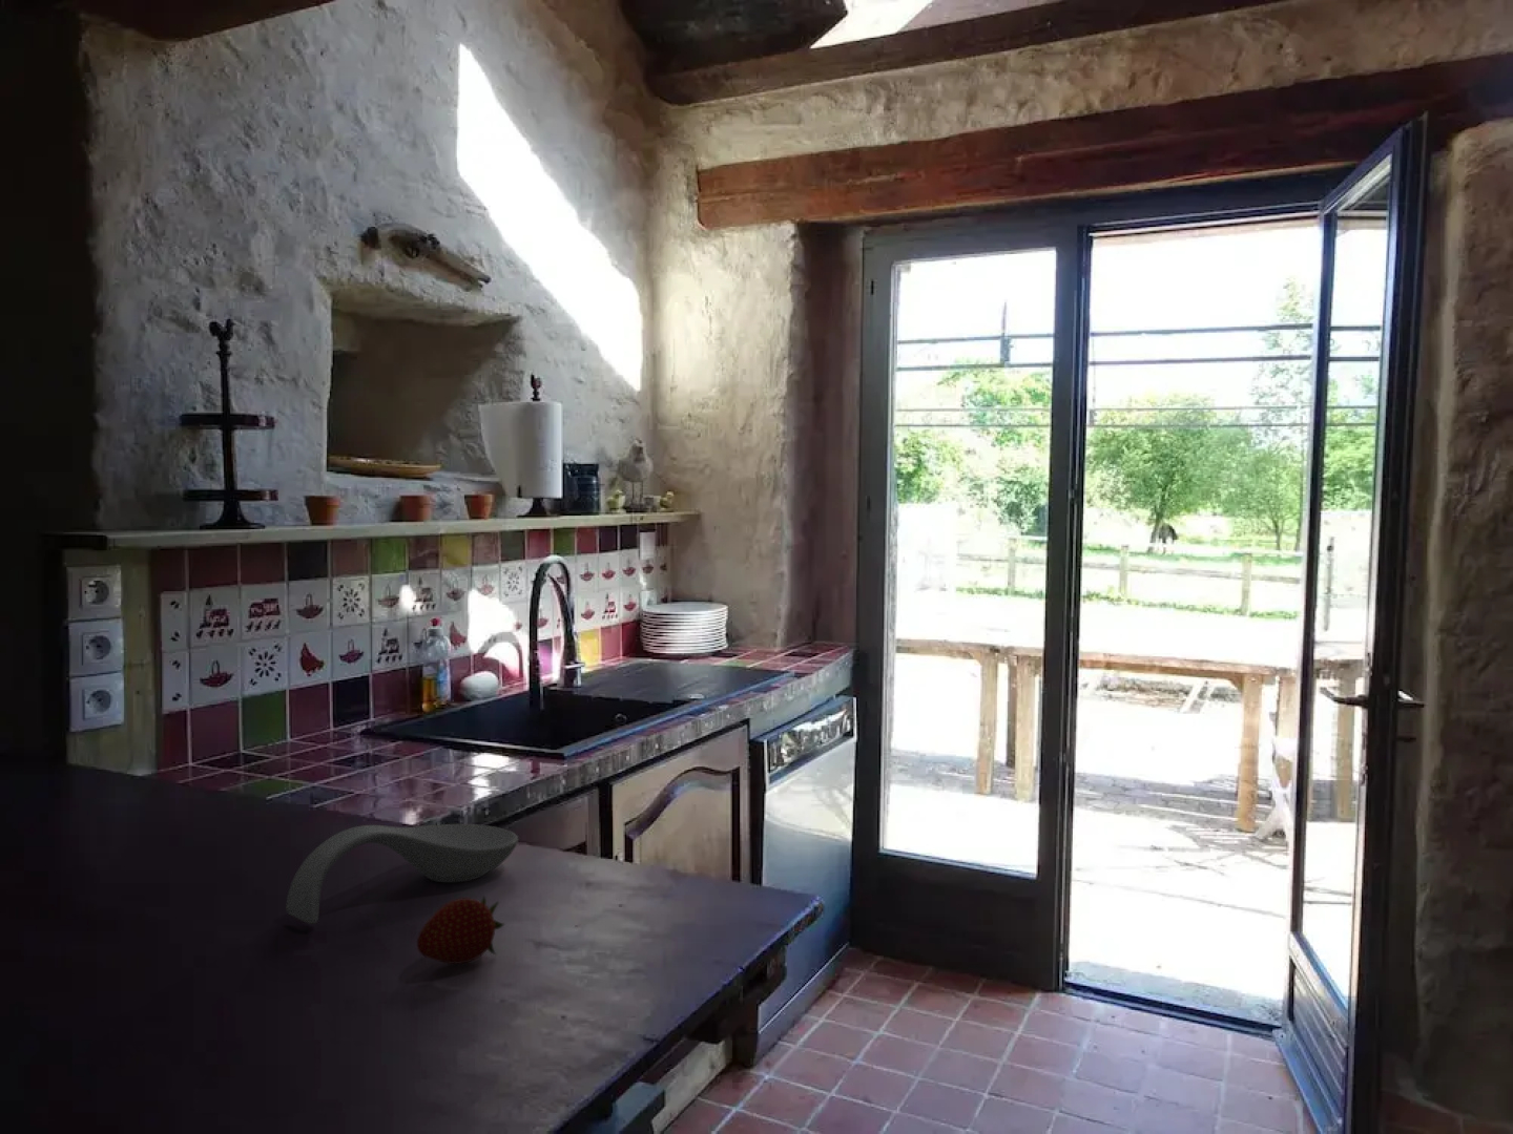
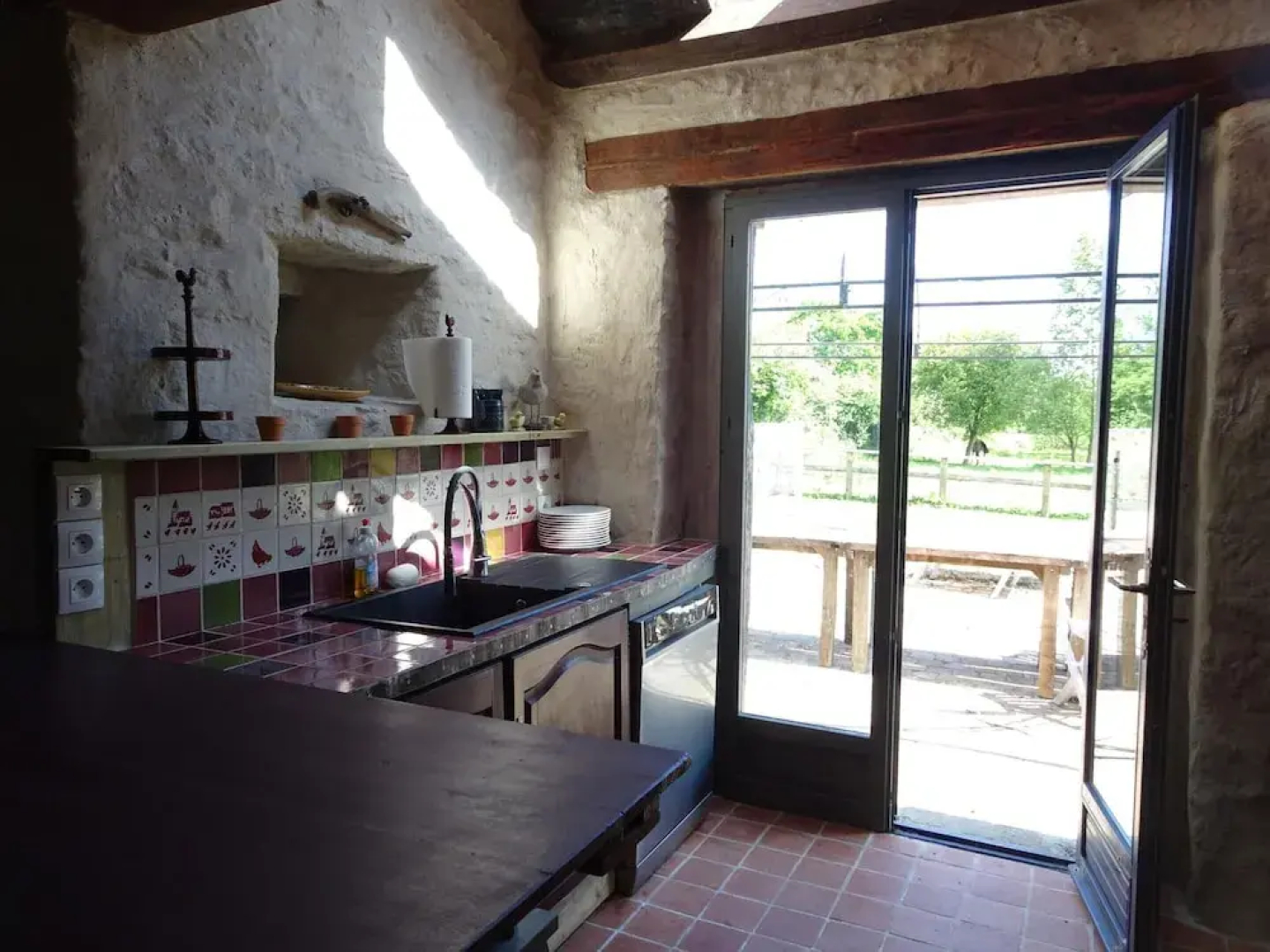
- spoon rest [285,823,519,926]
- fruit [416,895,505,965]
